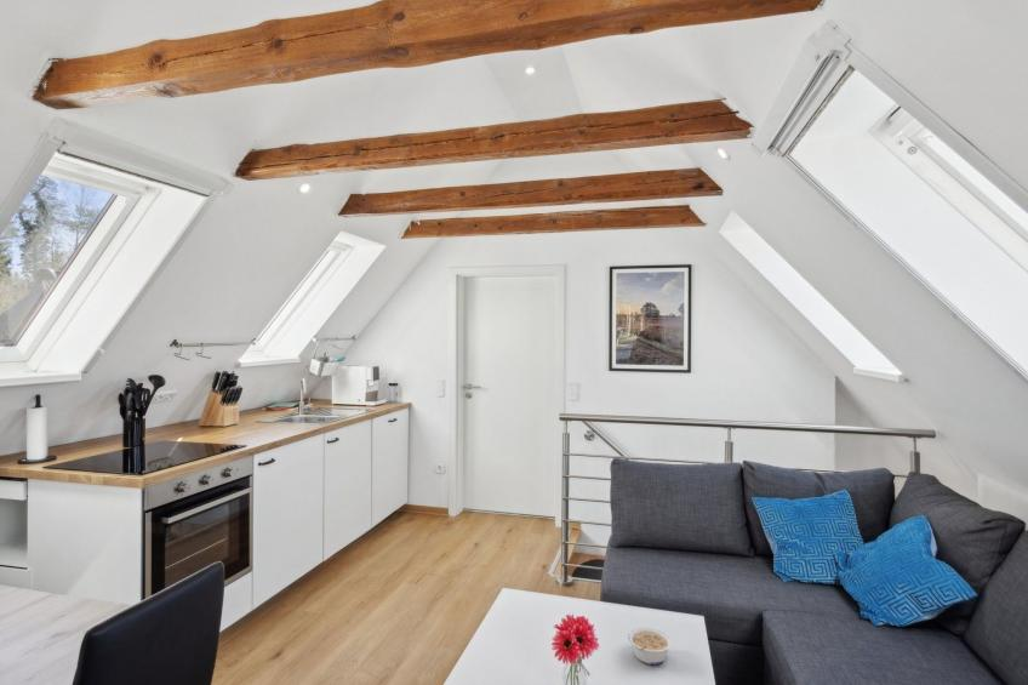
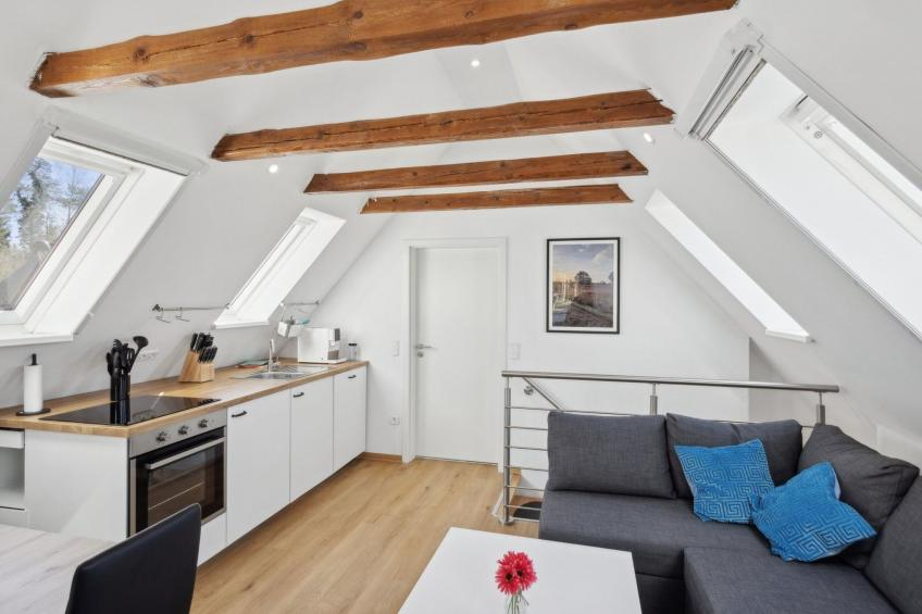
- legume [627,627,673,666]
